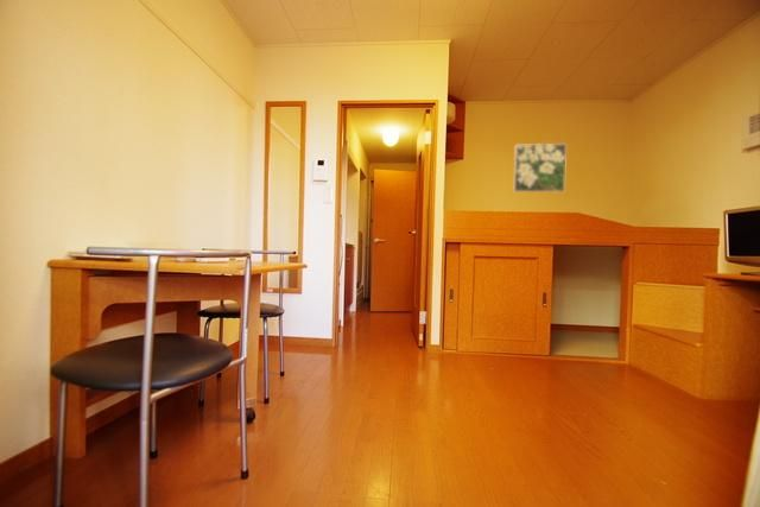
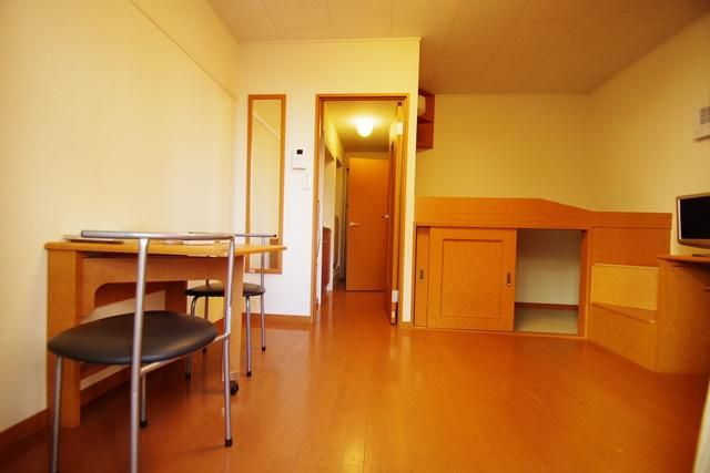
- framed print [512,142,568,194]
